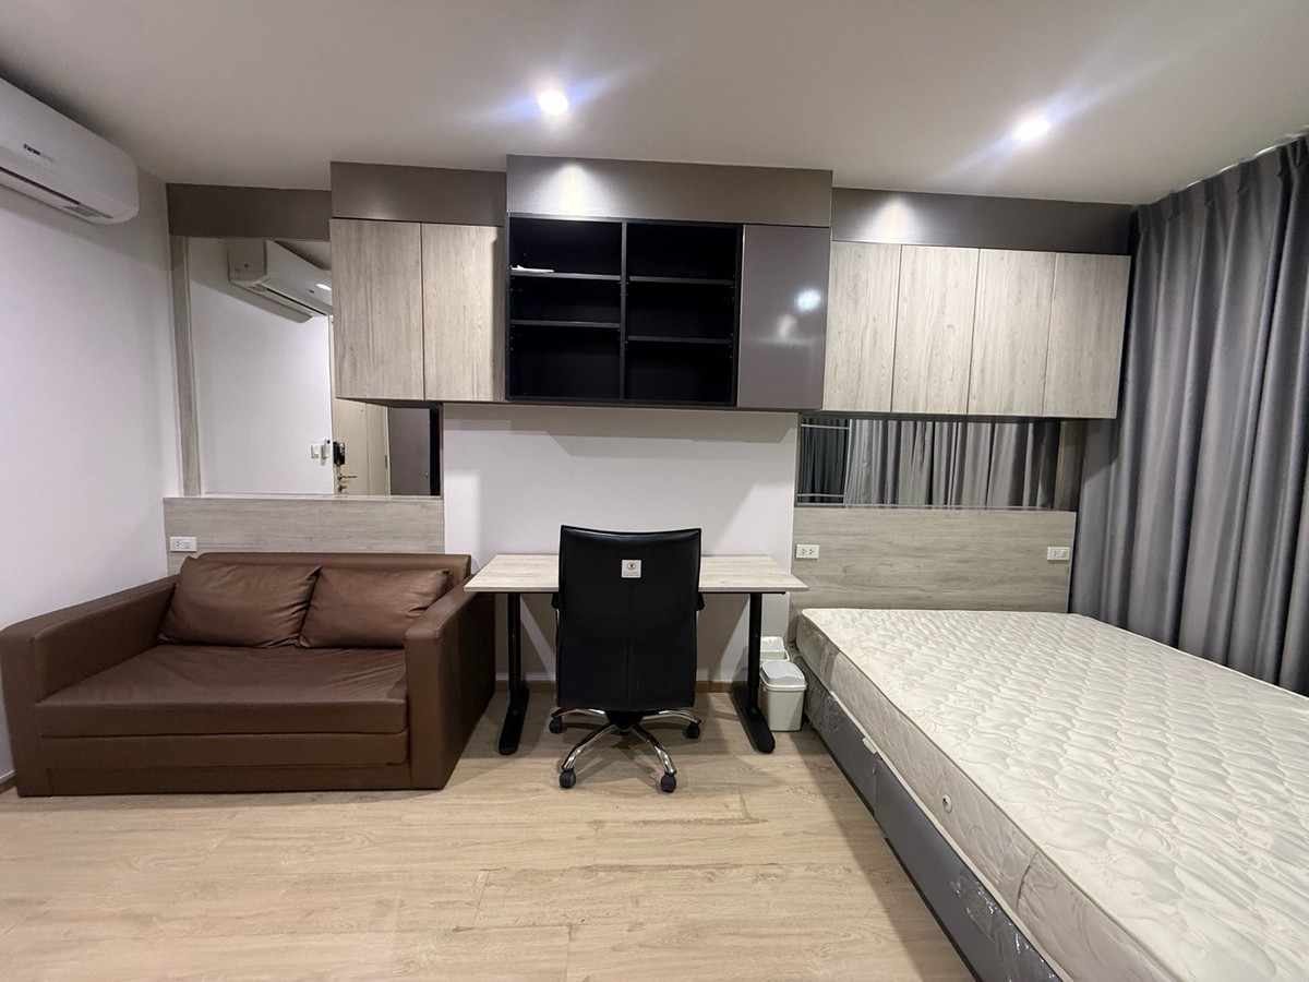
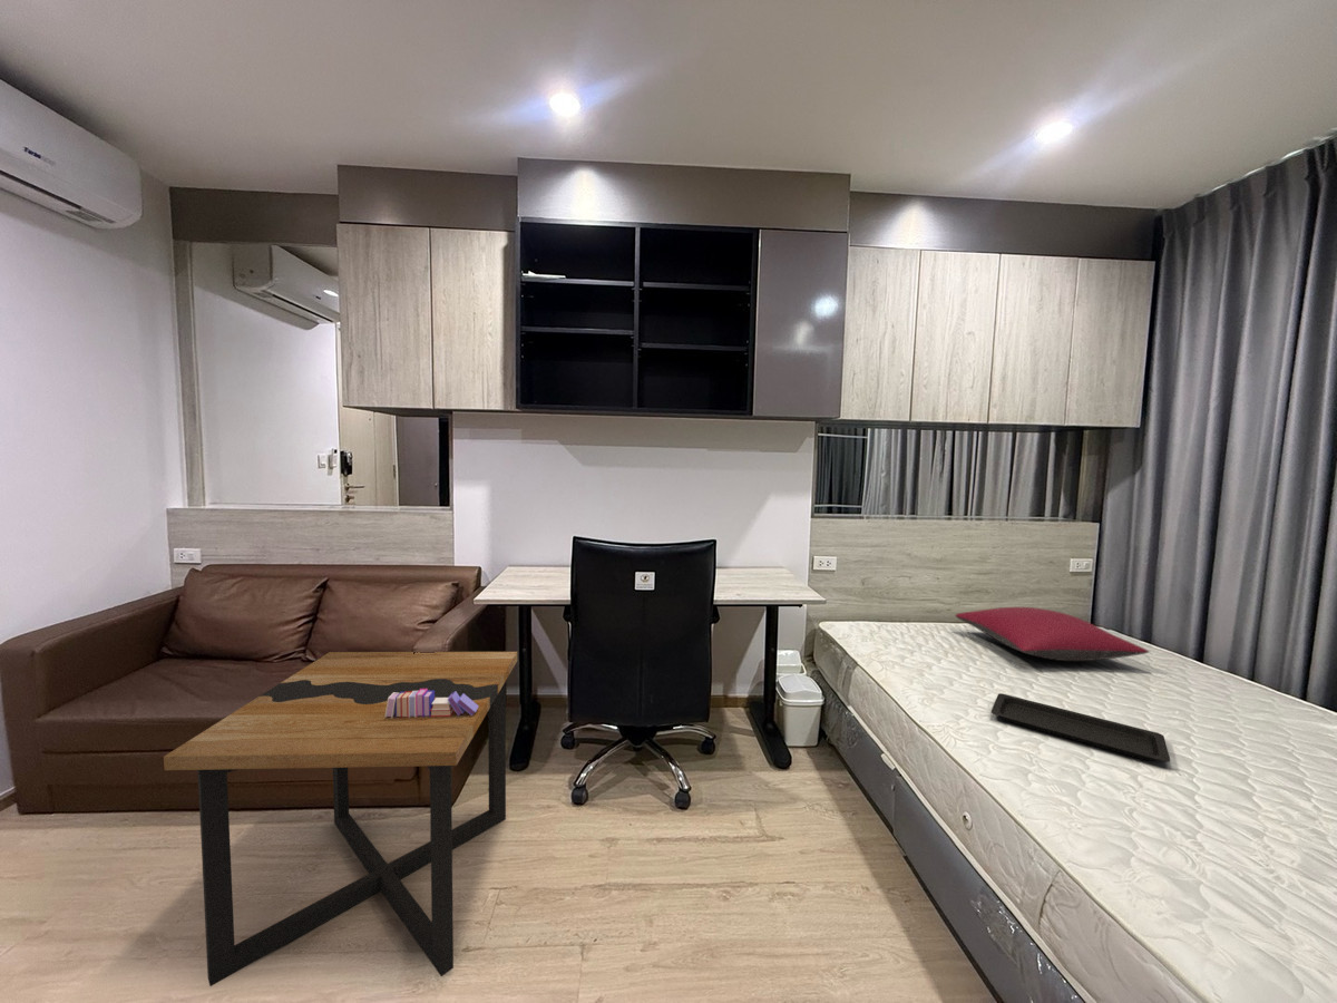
+ serving tray [989,692,1171,763]
+ pillow [954,606,1150,662]
+ side table [163,651,518,987]
+ books [384,689,479,718]
